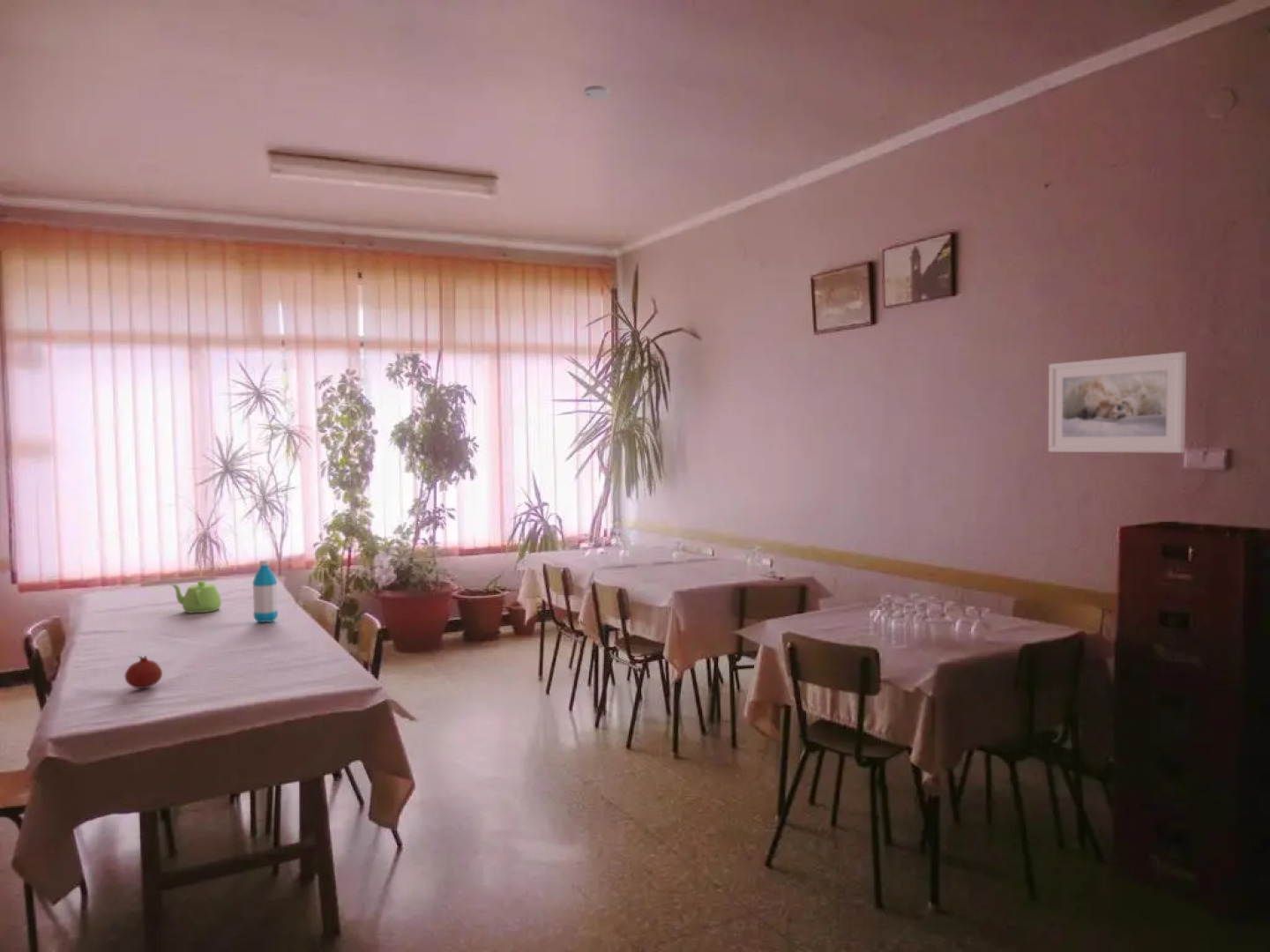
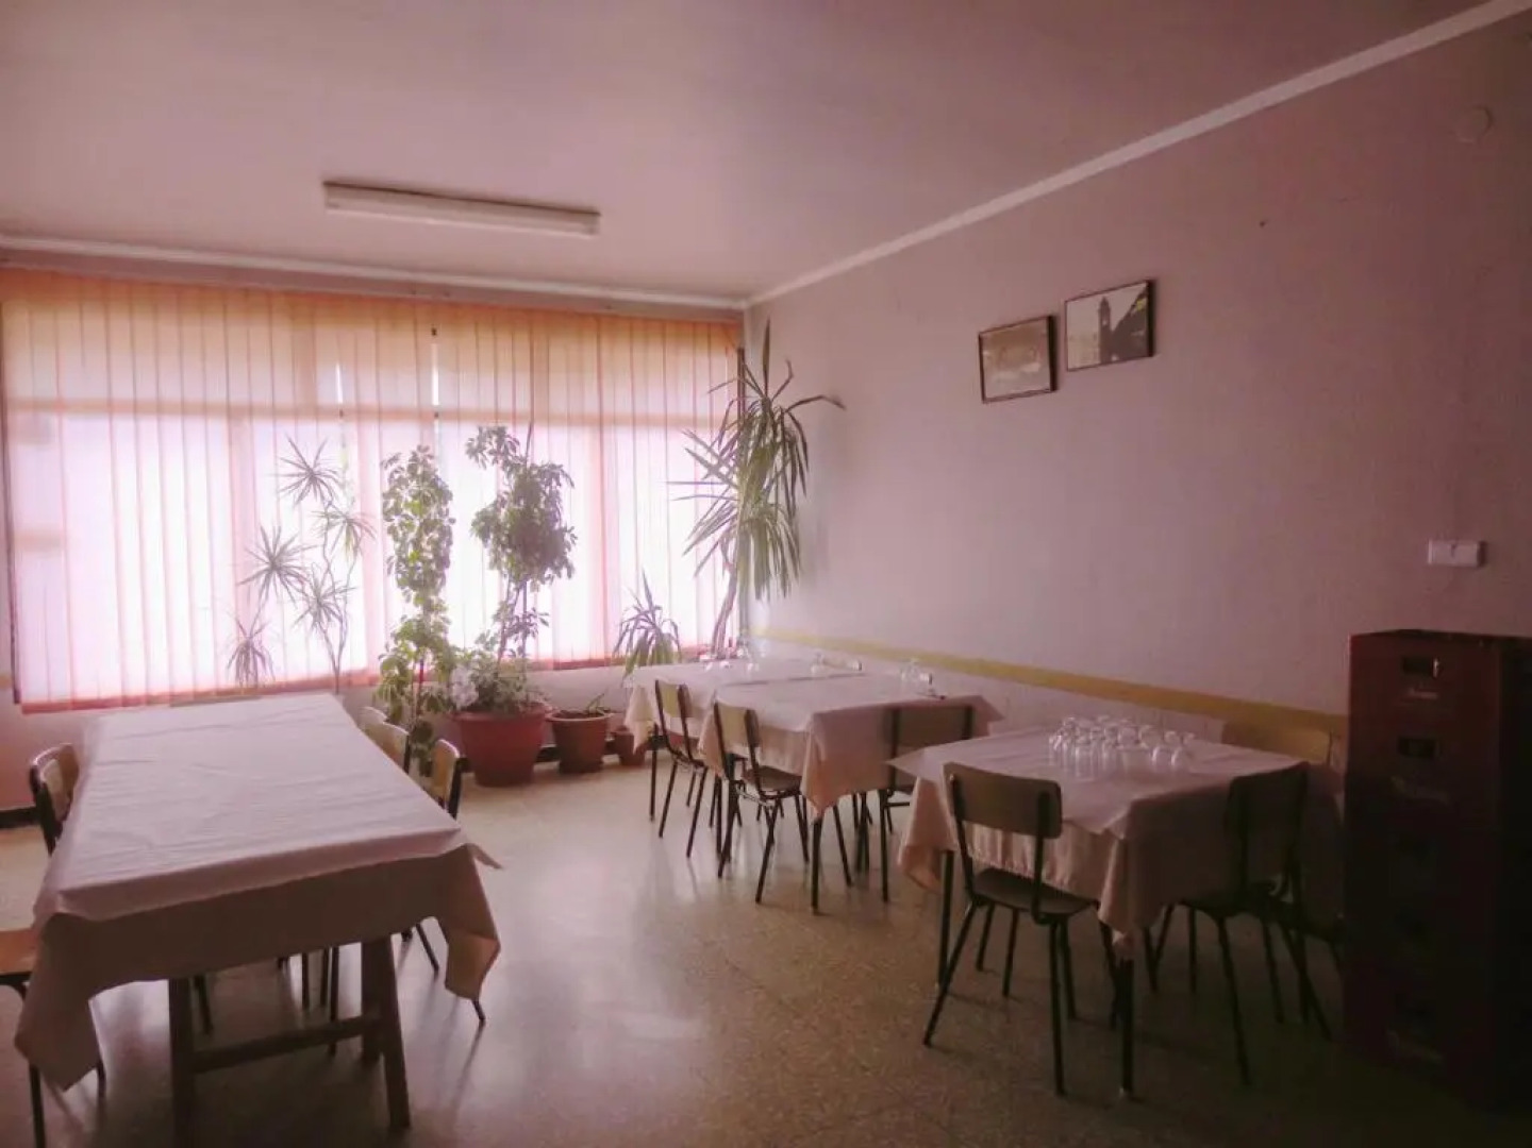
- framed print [1048,351,1187,454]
- water bottle [251,559,279,623]
- fruit [123,654,163,689]
- smoke detector [583,85,610,100]
- teapot [170,580,222,614]
